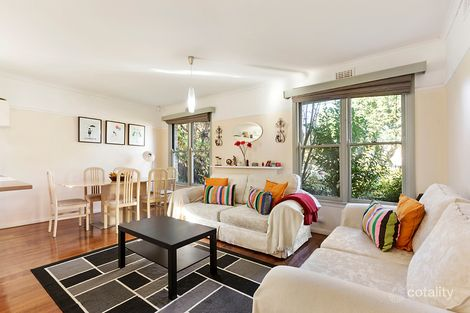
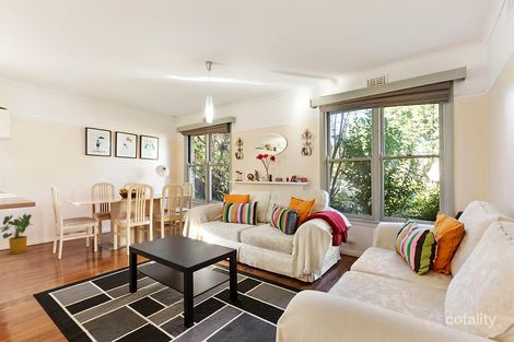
+ house plant [0,213,35,255]
